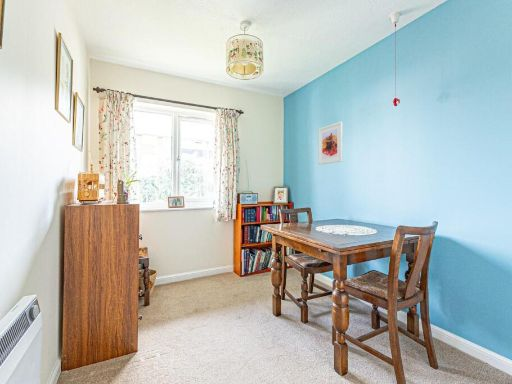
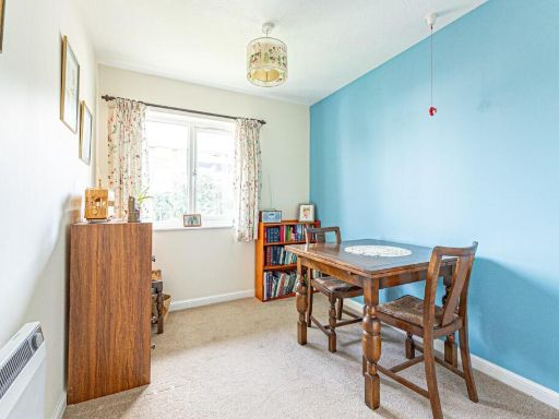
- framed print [317,120,344,166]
